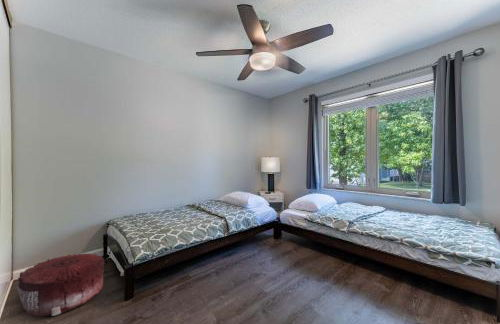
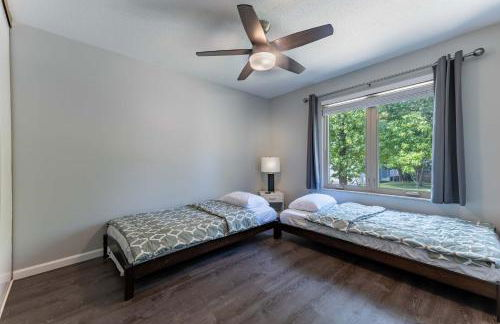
- pouf [16,252,106,318]
